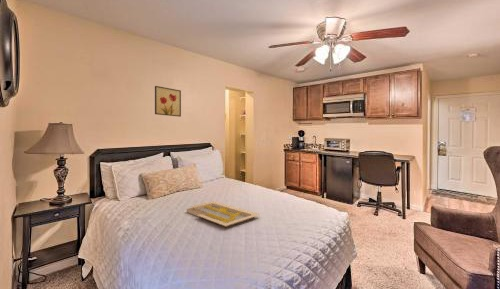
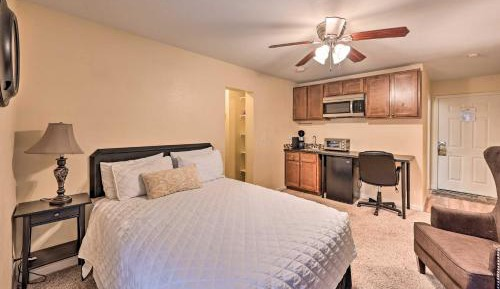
- serving tray [186,200,261,228]
- wall art [154,85,182,118]
